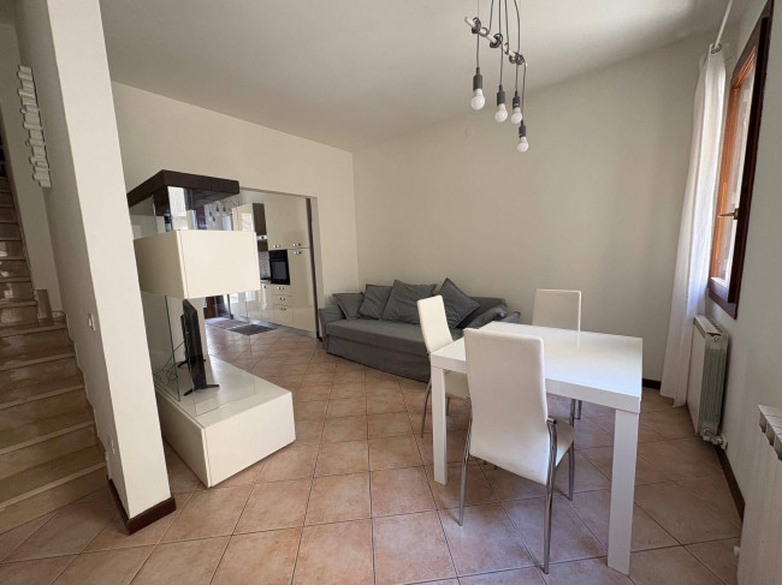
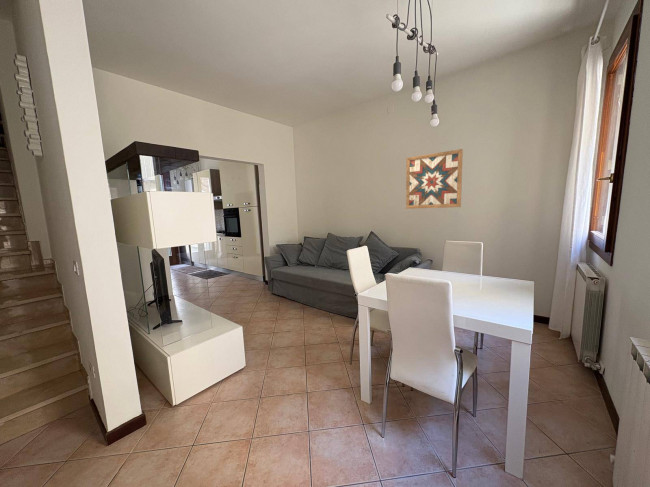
+ wall art [405,148,464,210]
